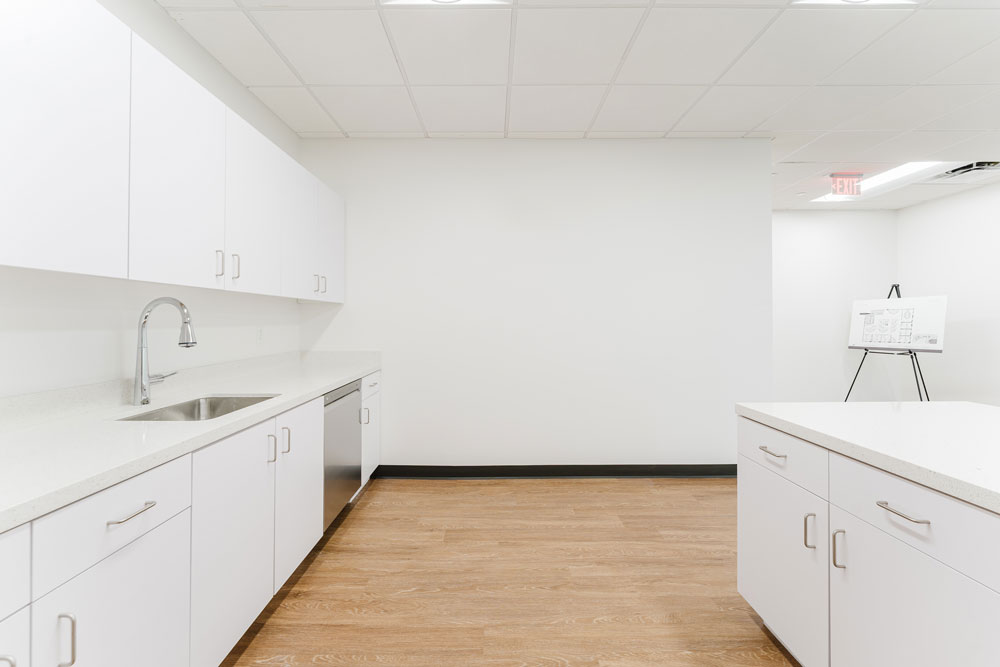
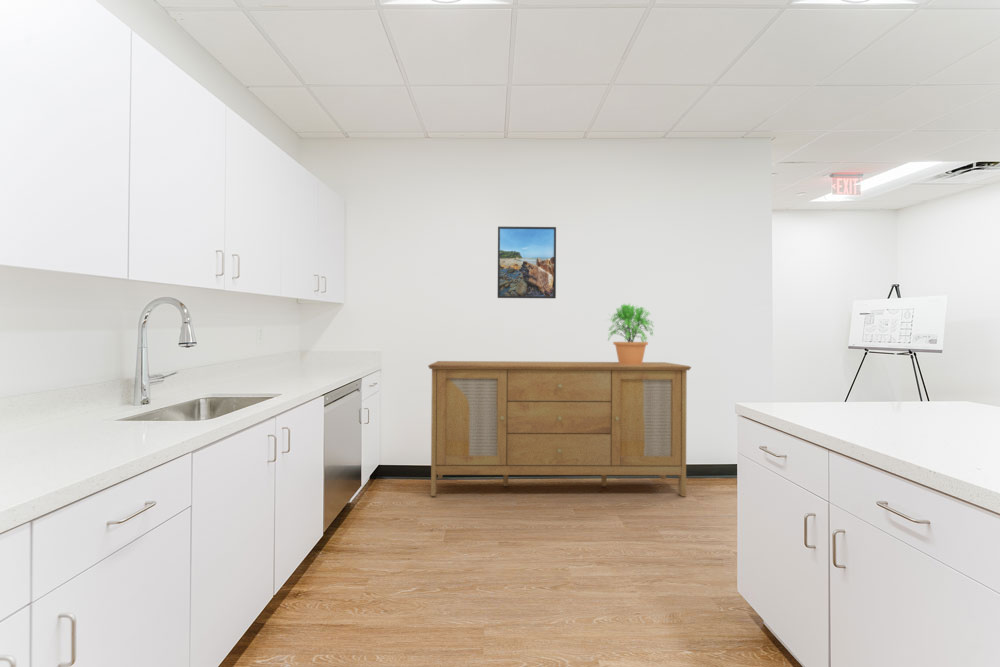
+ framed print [497,226,557,299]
+ potted plant [606,303,656,365]
+ sideboard [427,360,692,498]
